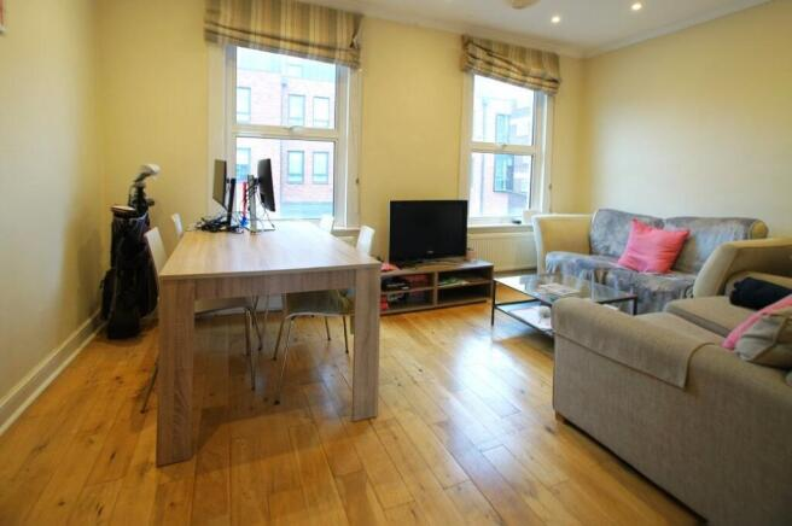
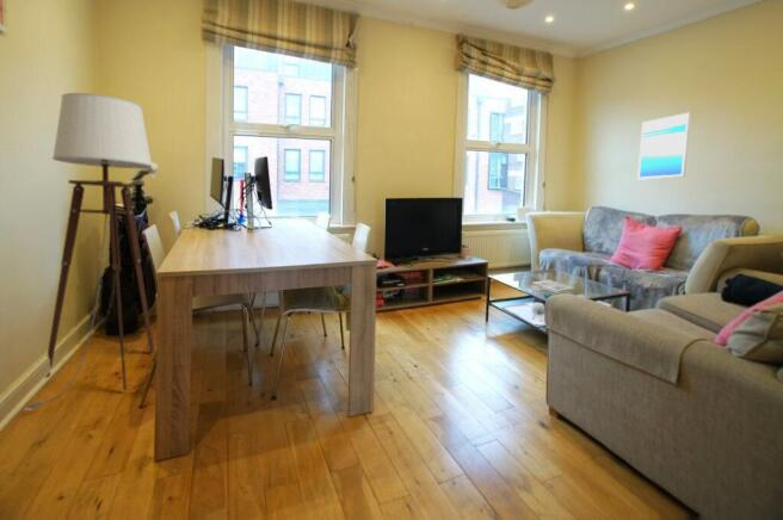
+ floor lamp [24,92,156,411]
+ wall art [636,112,692,181]
